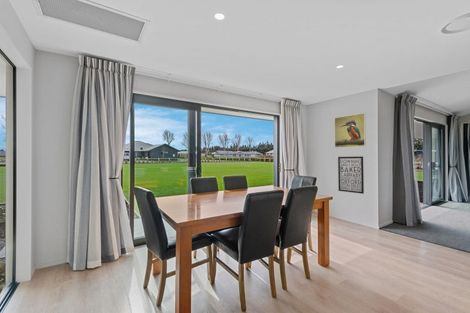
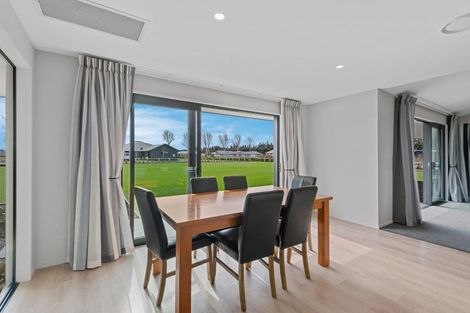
- wall art [337,156,365,195]
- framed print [334,112,367,149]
